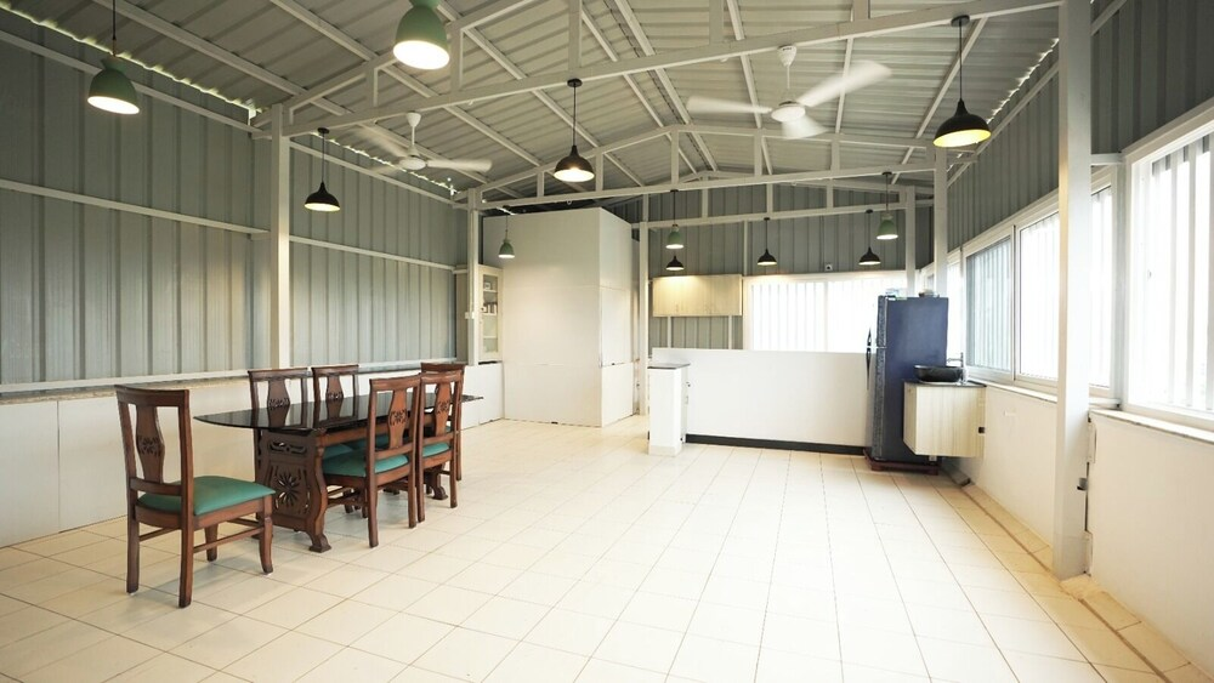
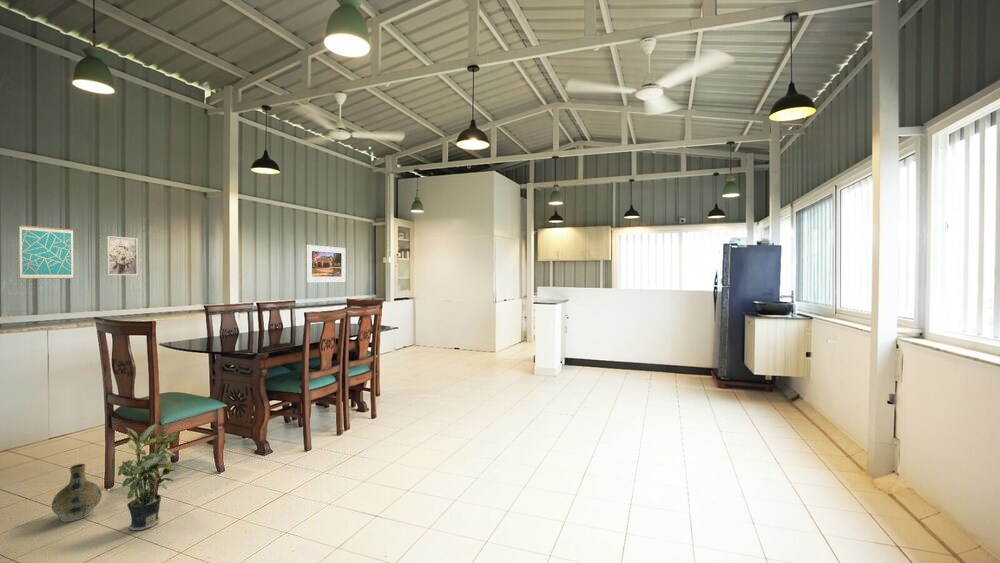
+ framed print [306,244,346,283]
+ wall art [105,235,139,276]
+ wall art [18,224,75,280]
+ ceramic jug [51,463,103,523]
+ potted plant [117,423,180,531]
